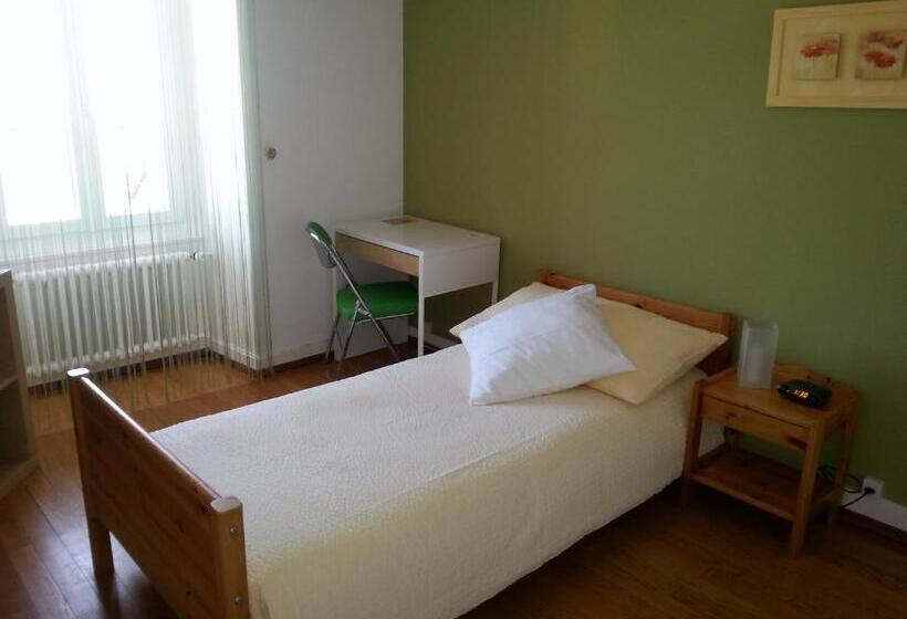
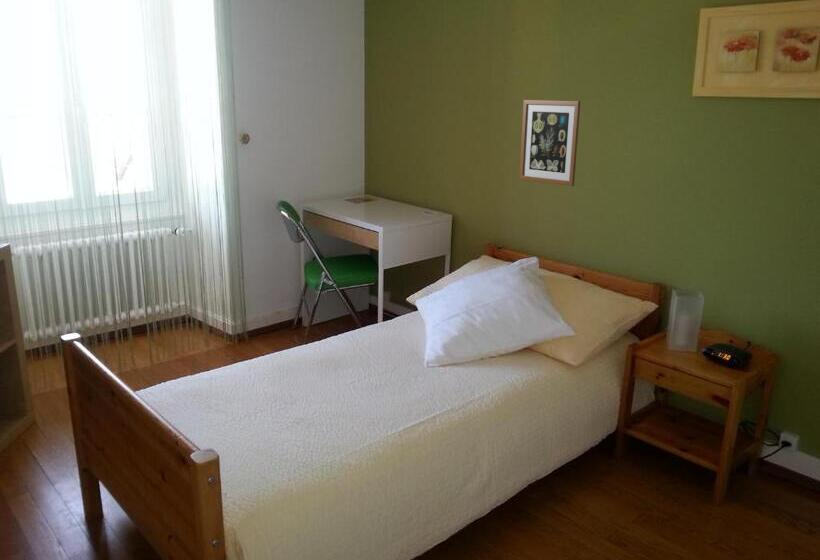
+ wall art [518,99,581,187]
